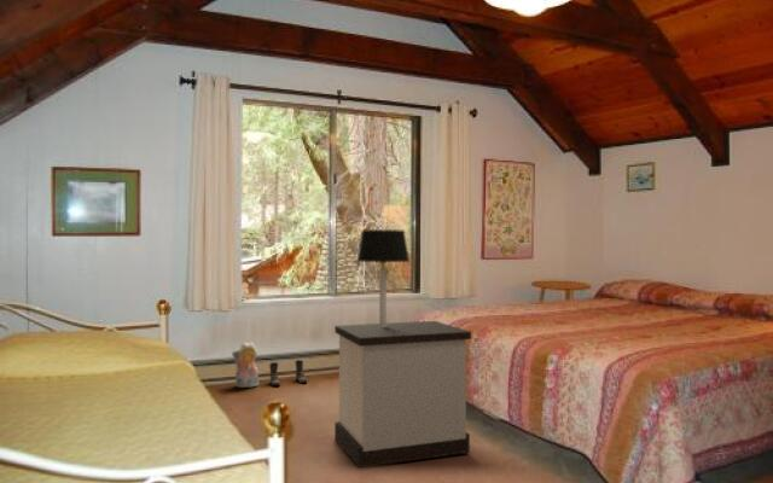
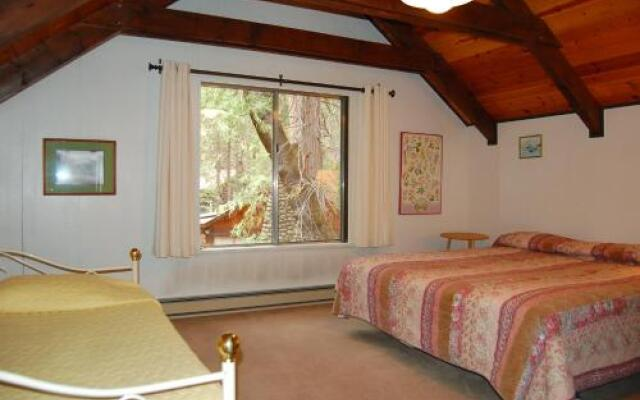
- table lamp [356,228,411,327]
- boots [268,359,308,386]
- nightstand [333,320,472,469]
- plush toy [231,341,260,389]
